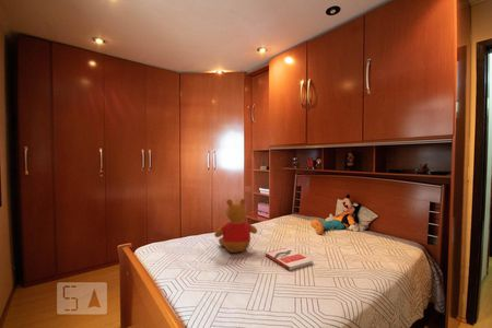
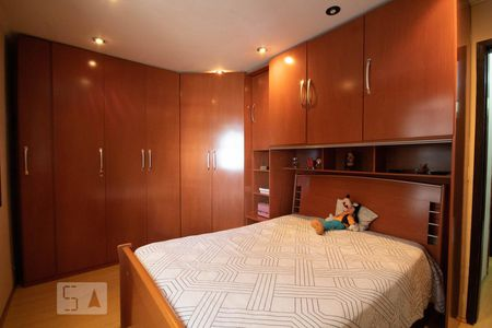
- teddy bear [213,198,258,254]
- book [263,247,314,271]
